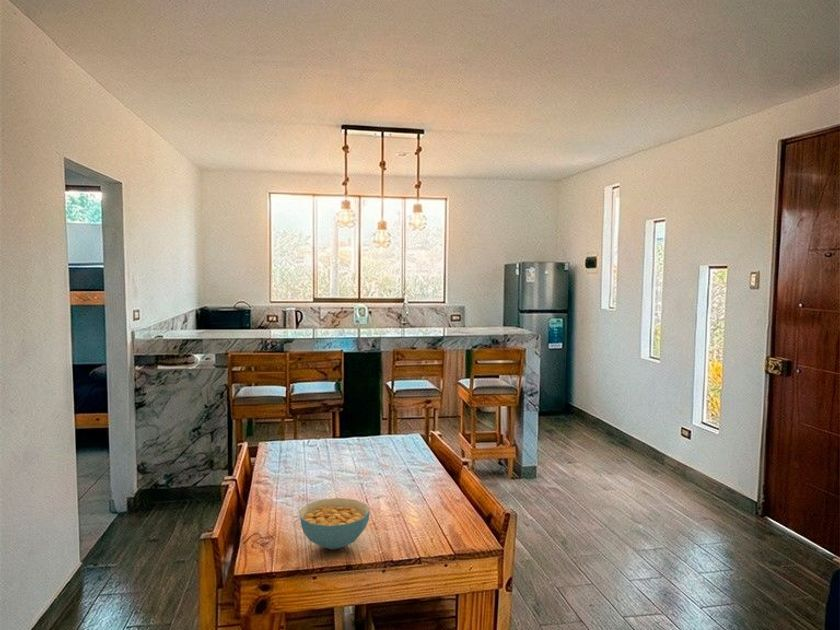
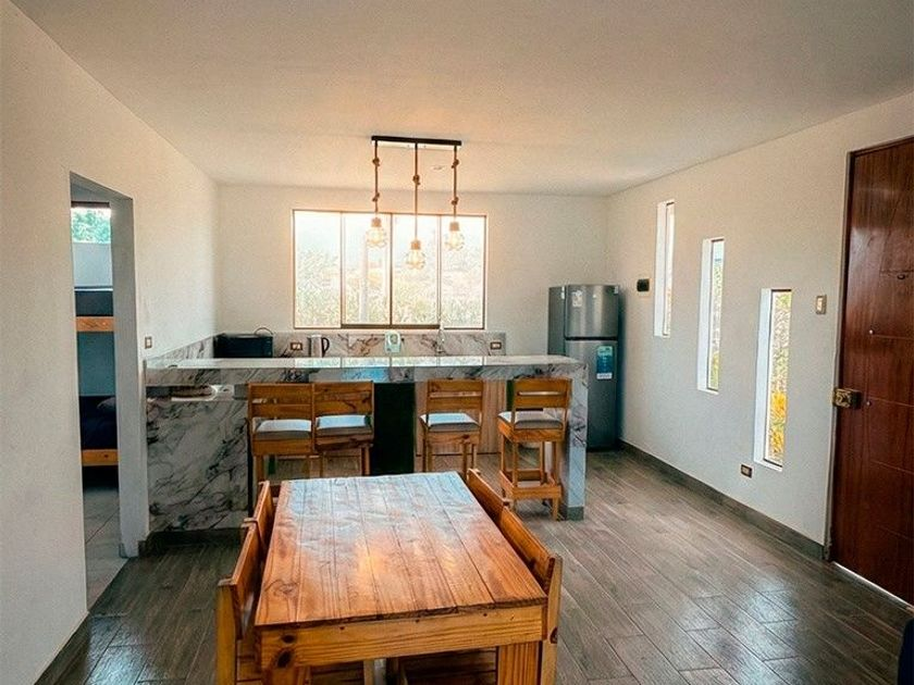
- cereal bowl [298,497,371,550]
